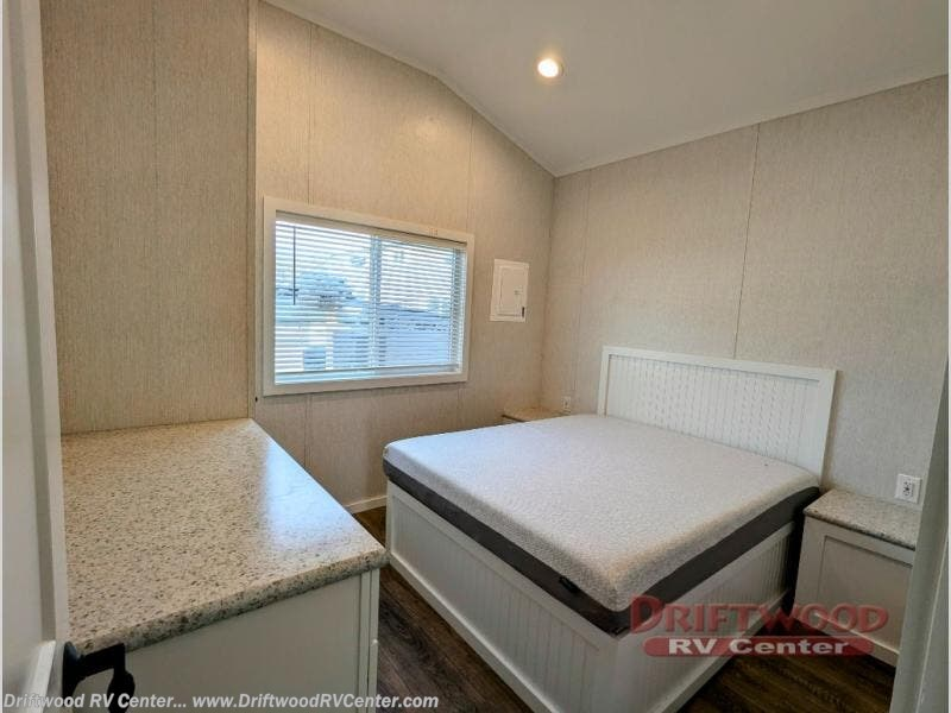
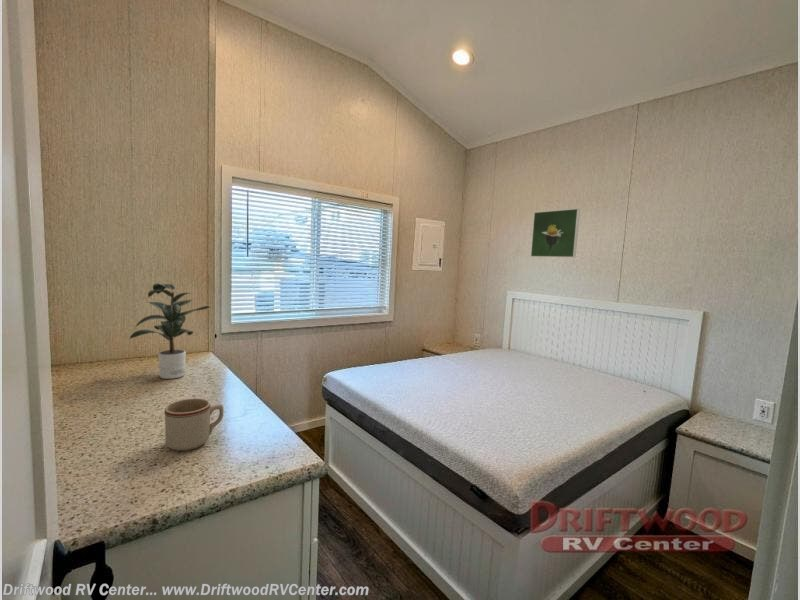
+ potted plant [129,282,212,380]
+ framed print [530,208,581,258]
+ mug [164,398,224,452]
